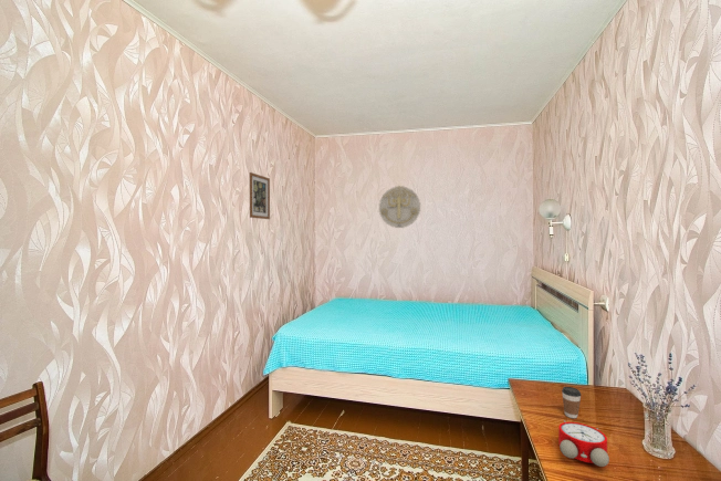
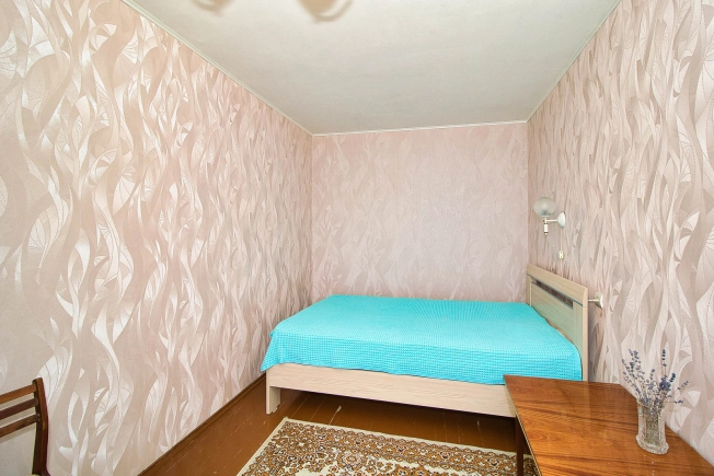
- wall decoration [378,185,421,229]
- wall art [249,171,271,220]
- coffee cup [561,386,582,419]
- alarm clock [557,419,610,468]
